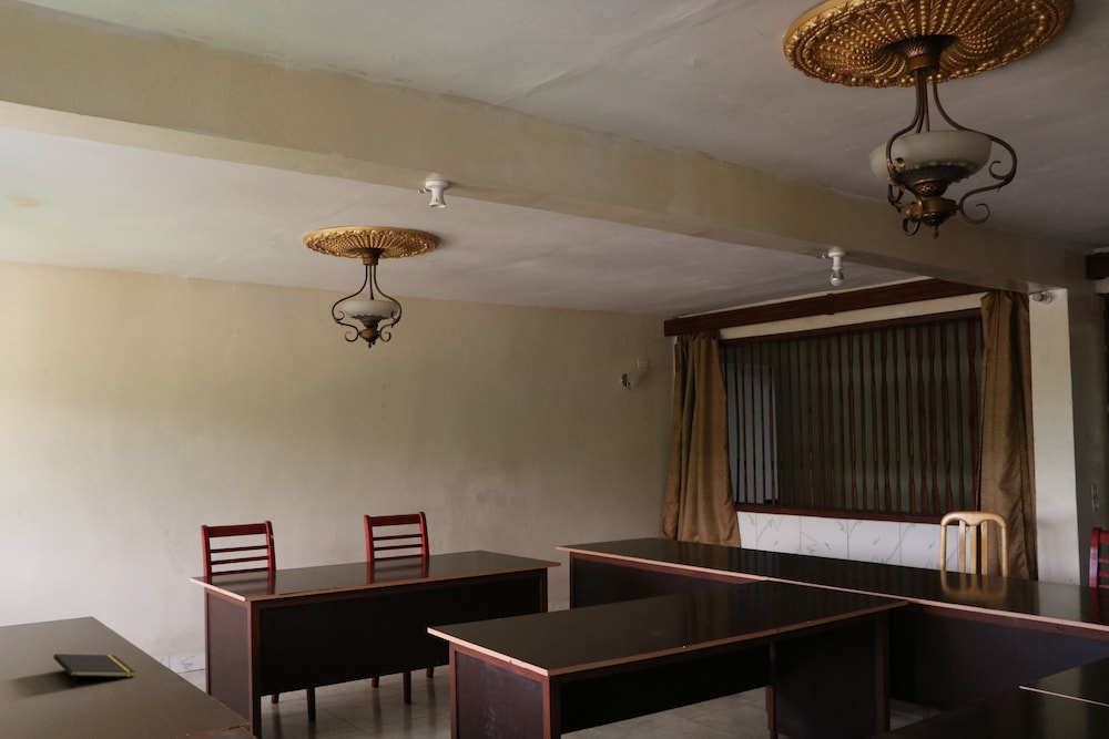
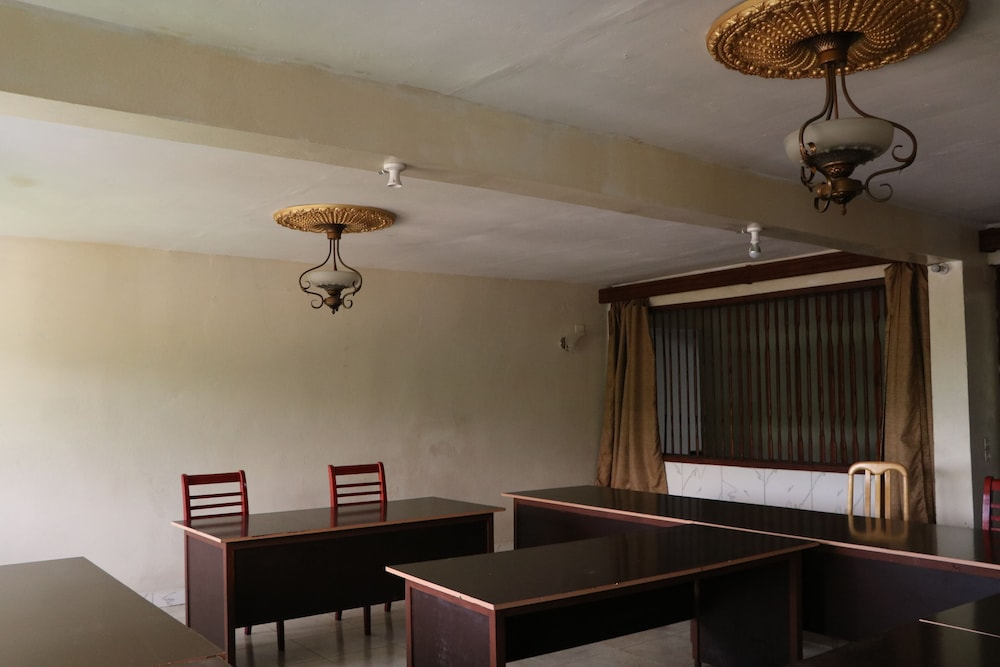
- notepad [52,653,136,689]
